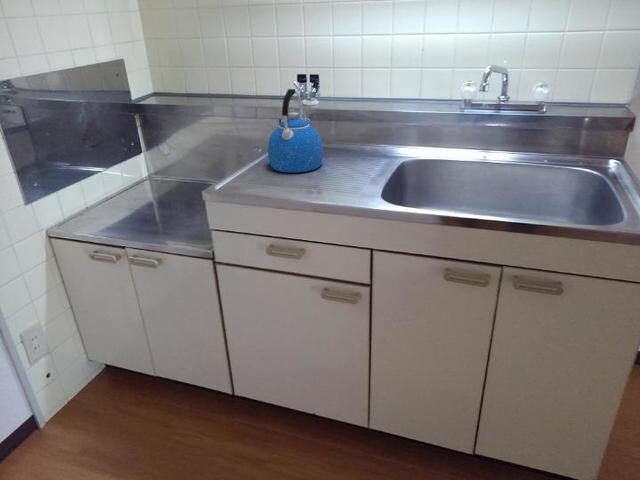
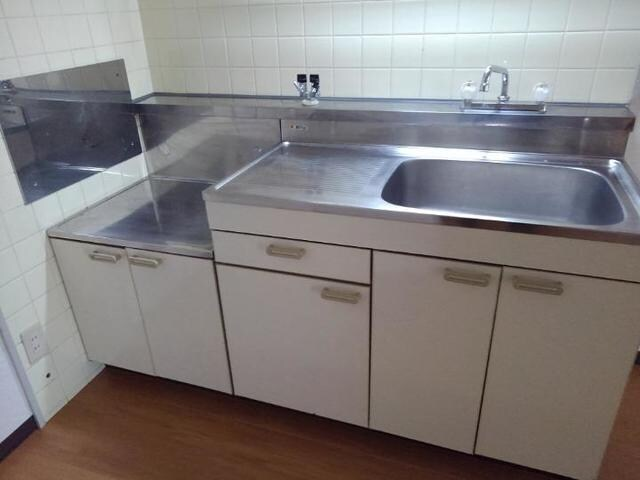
- kettle [267,88,324,174]
